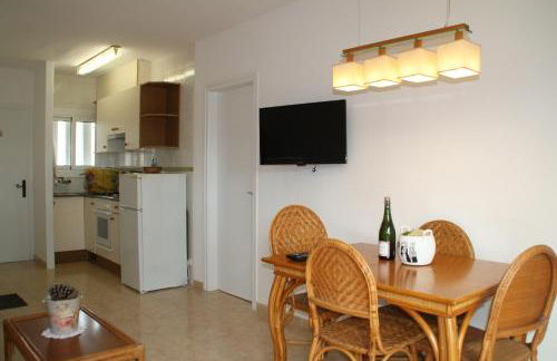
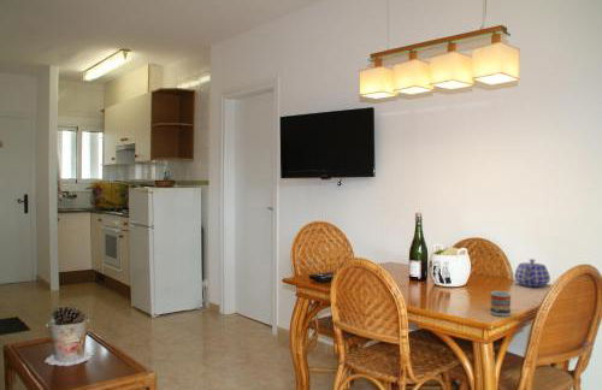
+ teapot [513,258,551,288]
+ cup [489,290,512,318]
